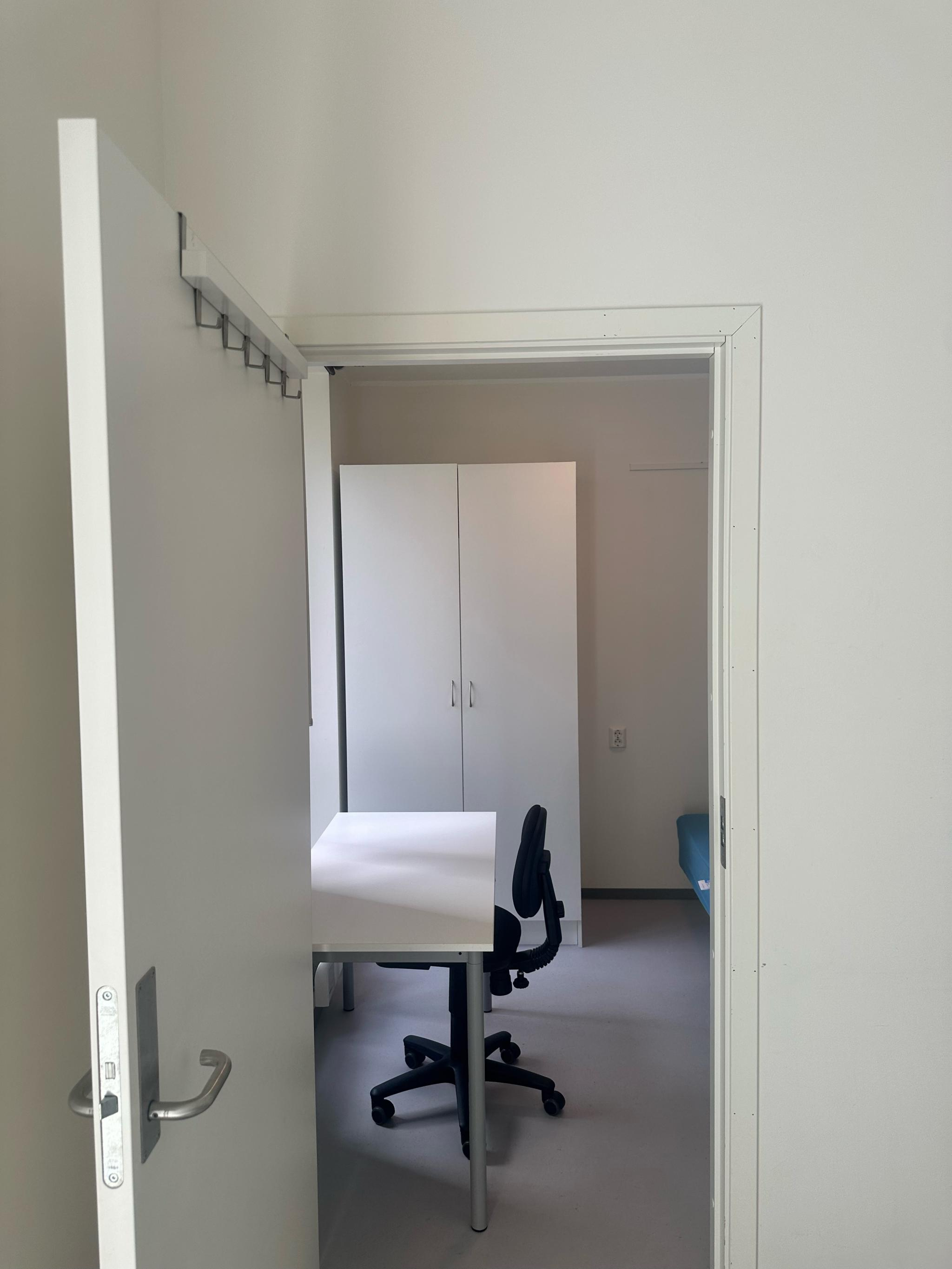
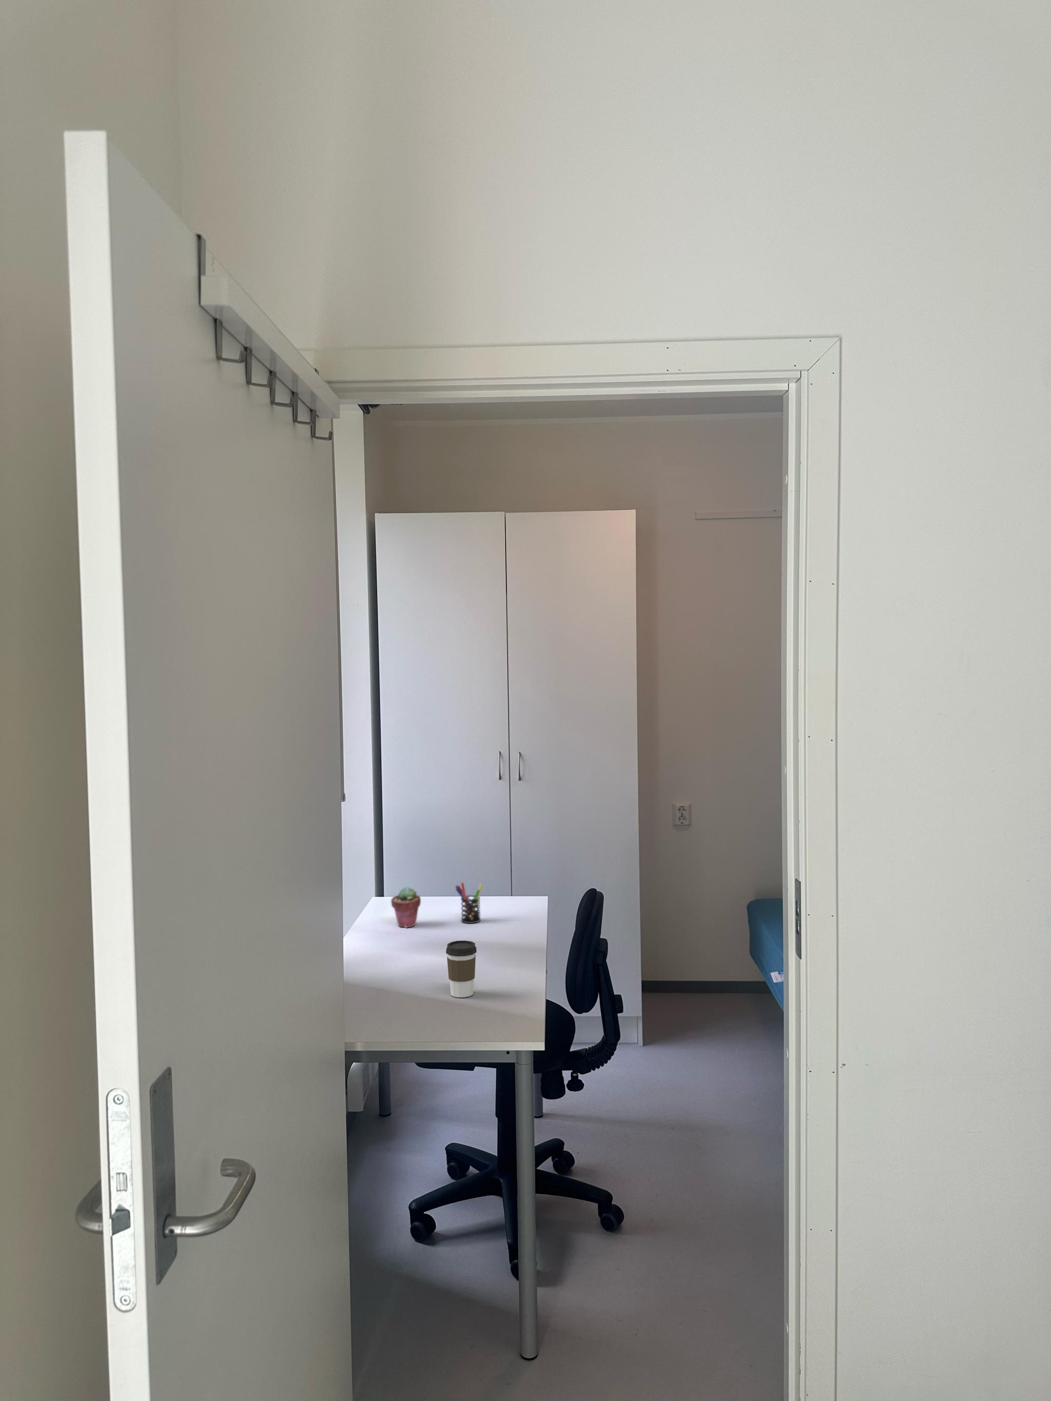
+ pen holder [455,882,482,924]
+ potted succulent [391,887,422,928]
+ coffee cup [445,941,477,998]
